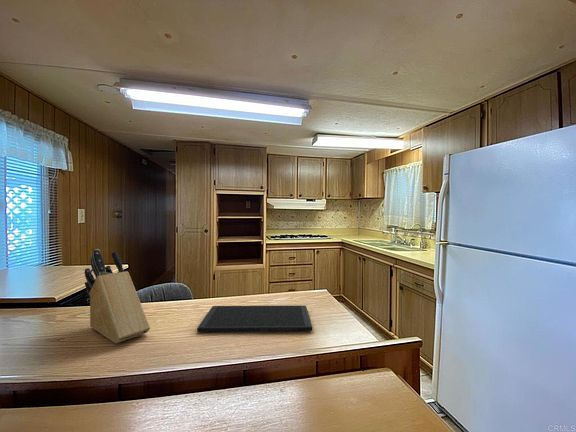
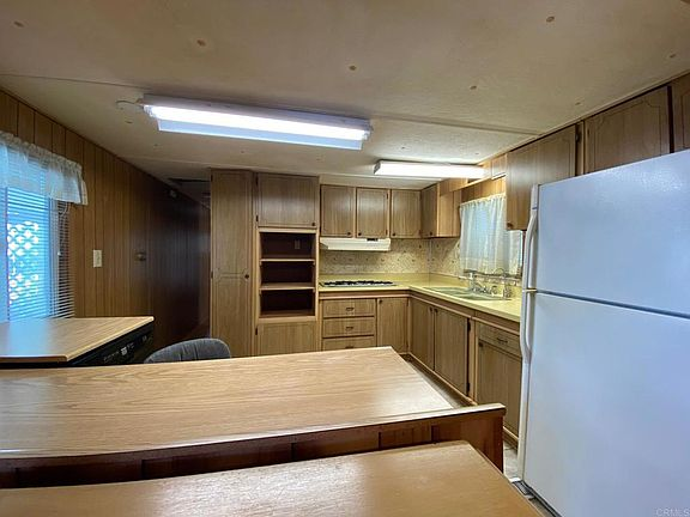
- knife block [84,248,151,344]
- cutting board [196,304,314,333]
